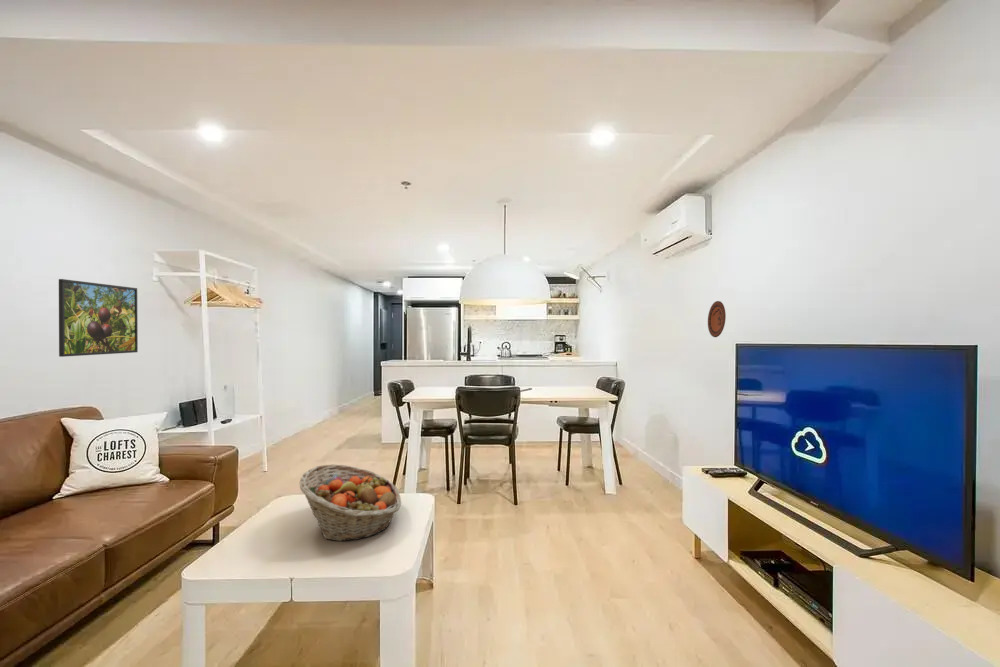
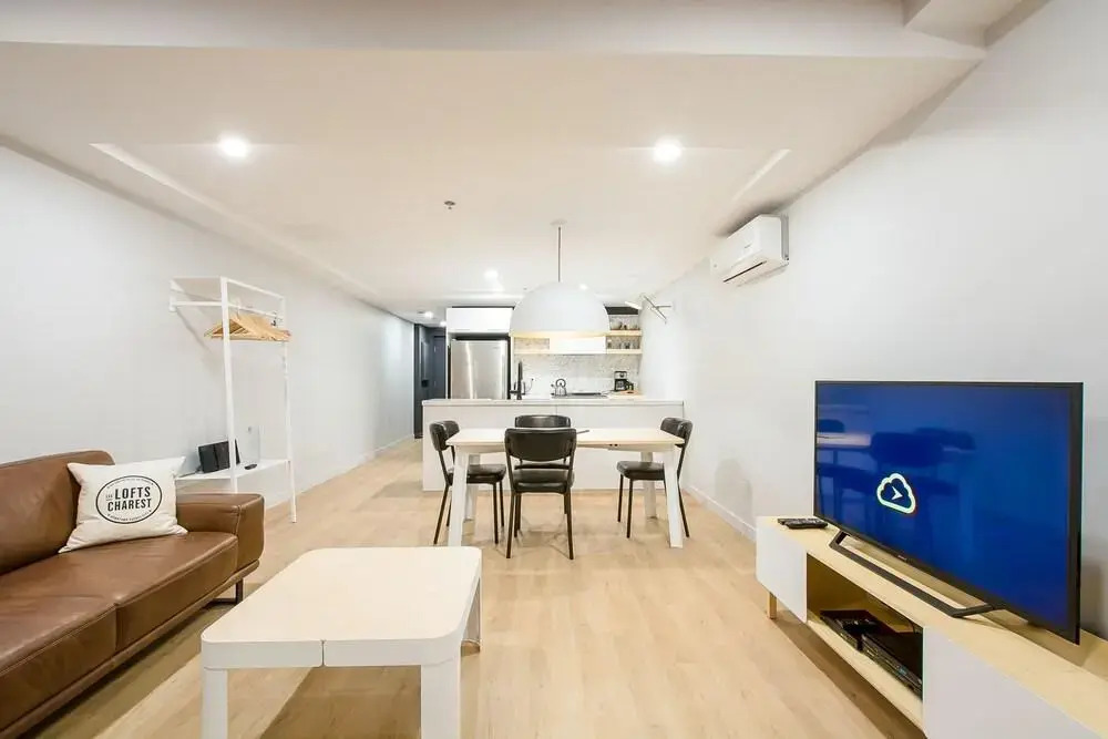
- fruit basket [299,464,402,542]
- decorative plate [707,300,727,338]
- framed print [58,278,139,358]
